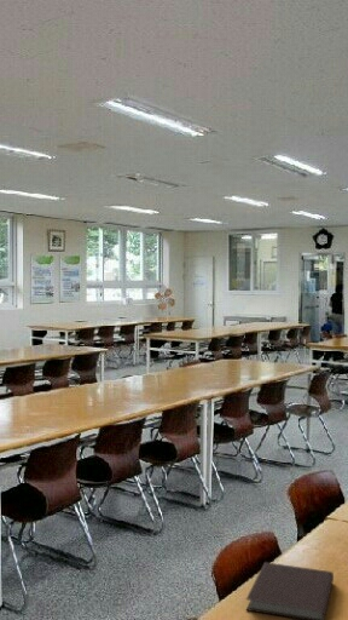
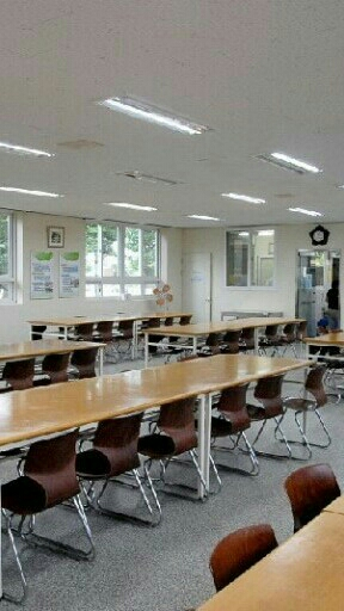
- notebook [245,561,335,620]
